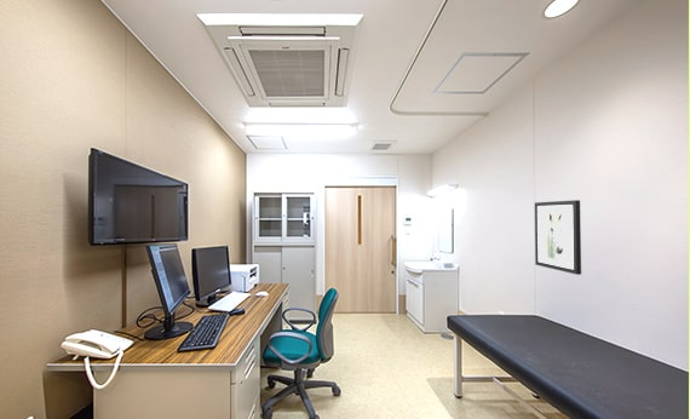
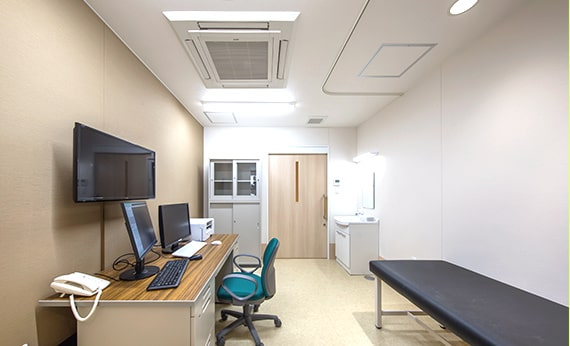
- wall art [534,199,582,276]
